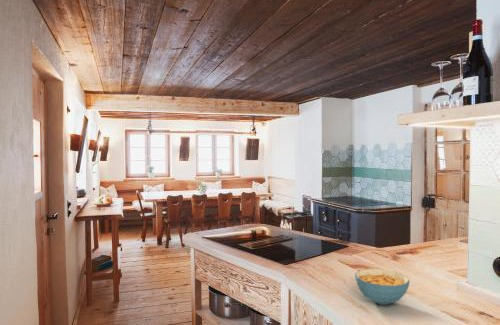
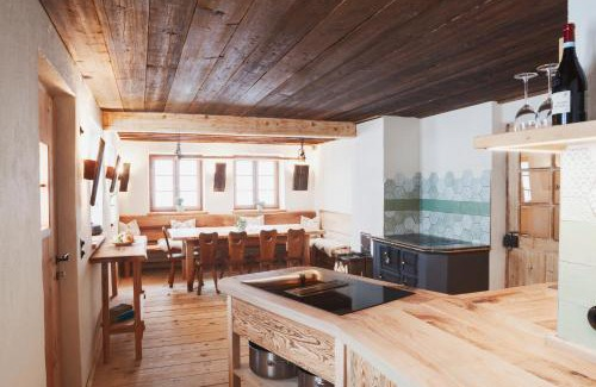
- cereal bowl [354,268,411,306]
